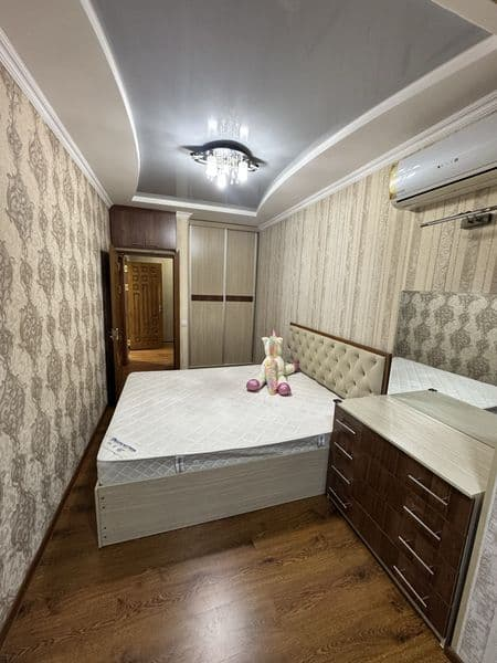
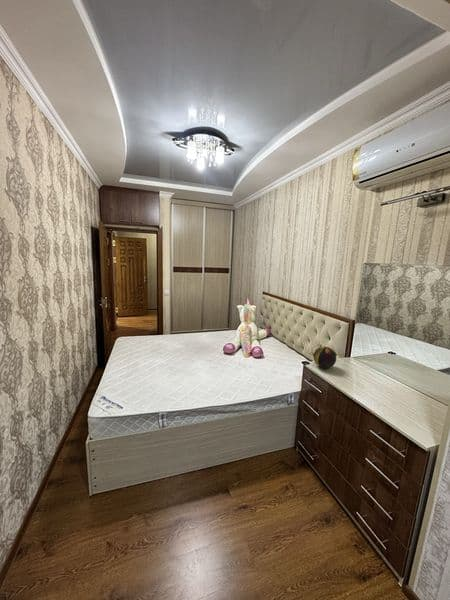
+ decorative orb [312,346,337,369]
